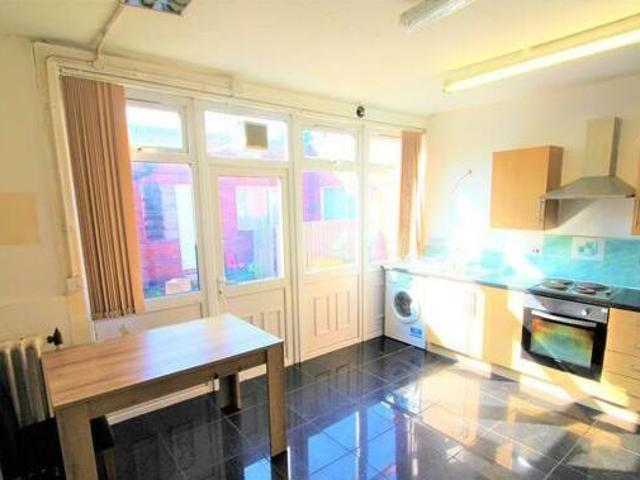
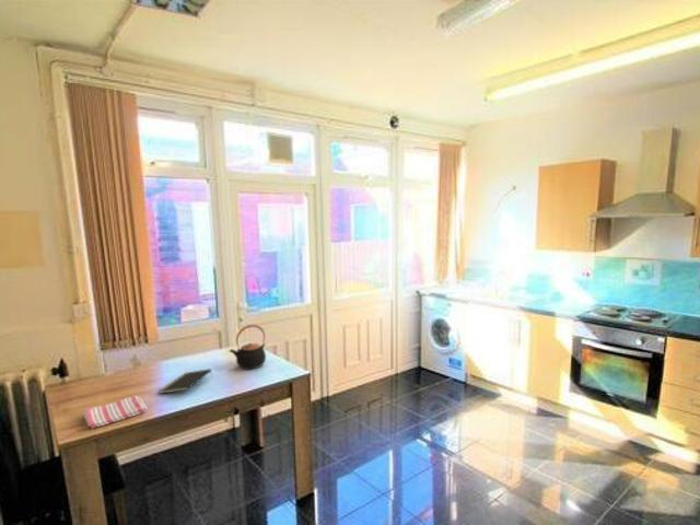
+ notepad [158,368,213,395]
+ dish towel [82,395,149,430]
+ teapot [228,324,267,371]
